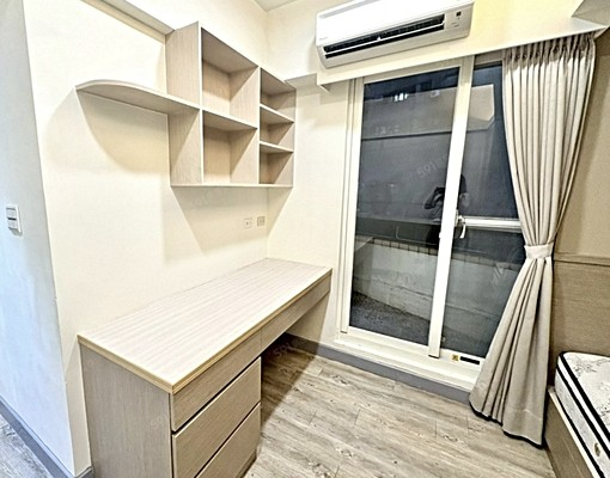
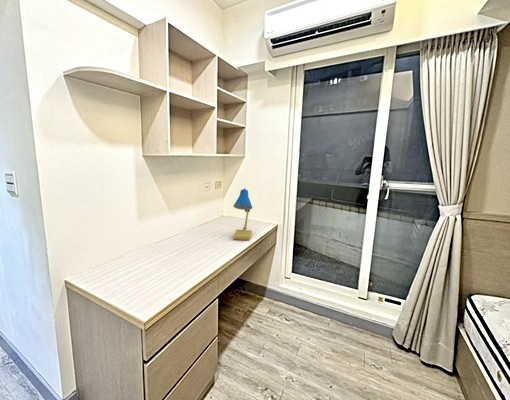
+ desk lamp [232,187,253,241]
